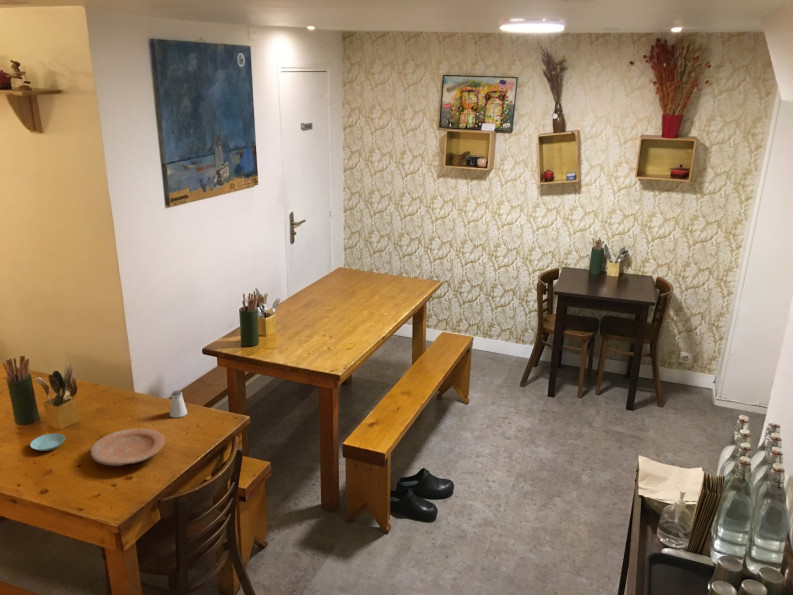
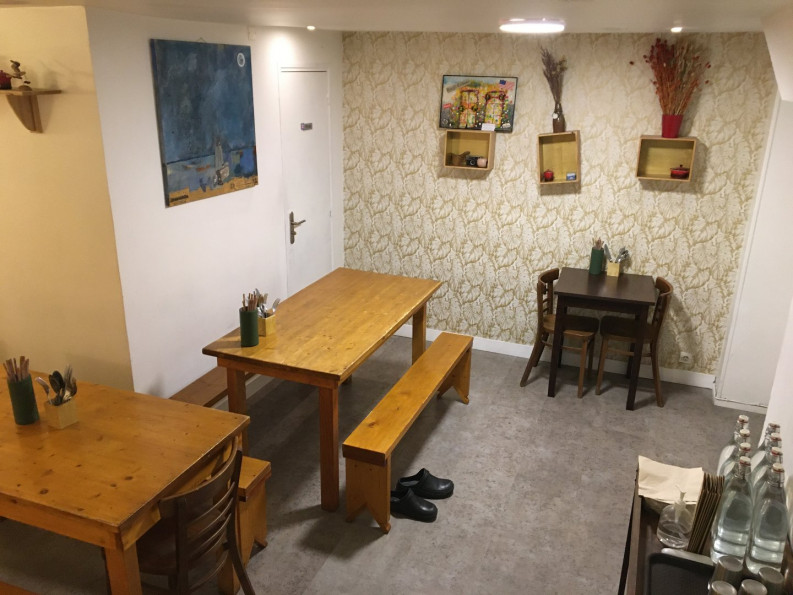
- plate [89,428,166,467]
- saltshaker [169,390,188,419]
- saucer [29,433,66,452]
